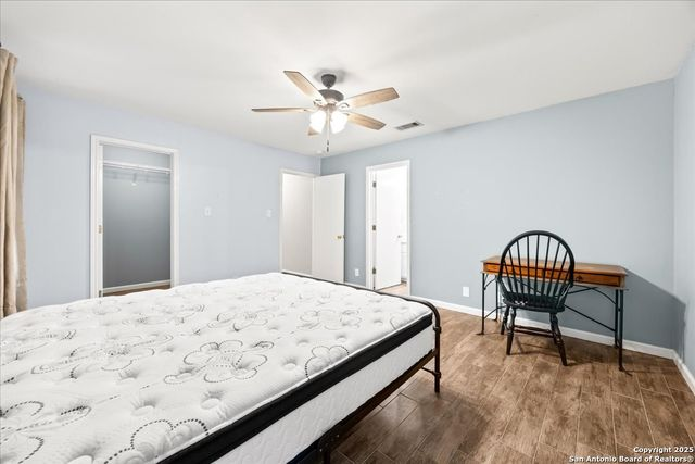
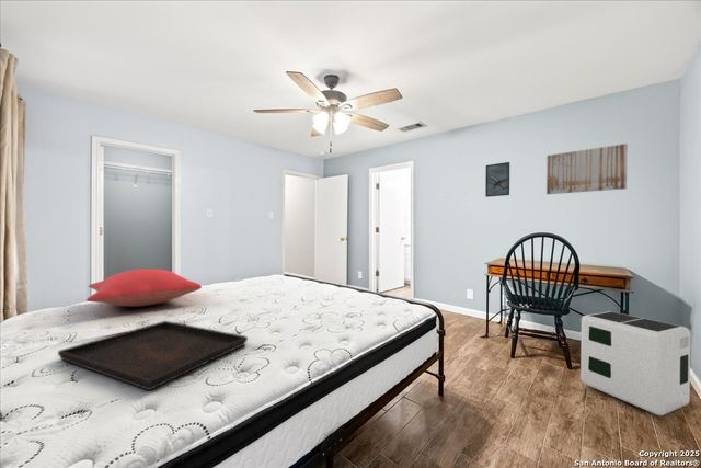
+ air purifier [579,310,691,416]
+ serving tray [57,320,249,391]
+ pillow [85,267,203,308]
+ wall art [545,142,629,195]
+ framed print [484,161,510,198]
